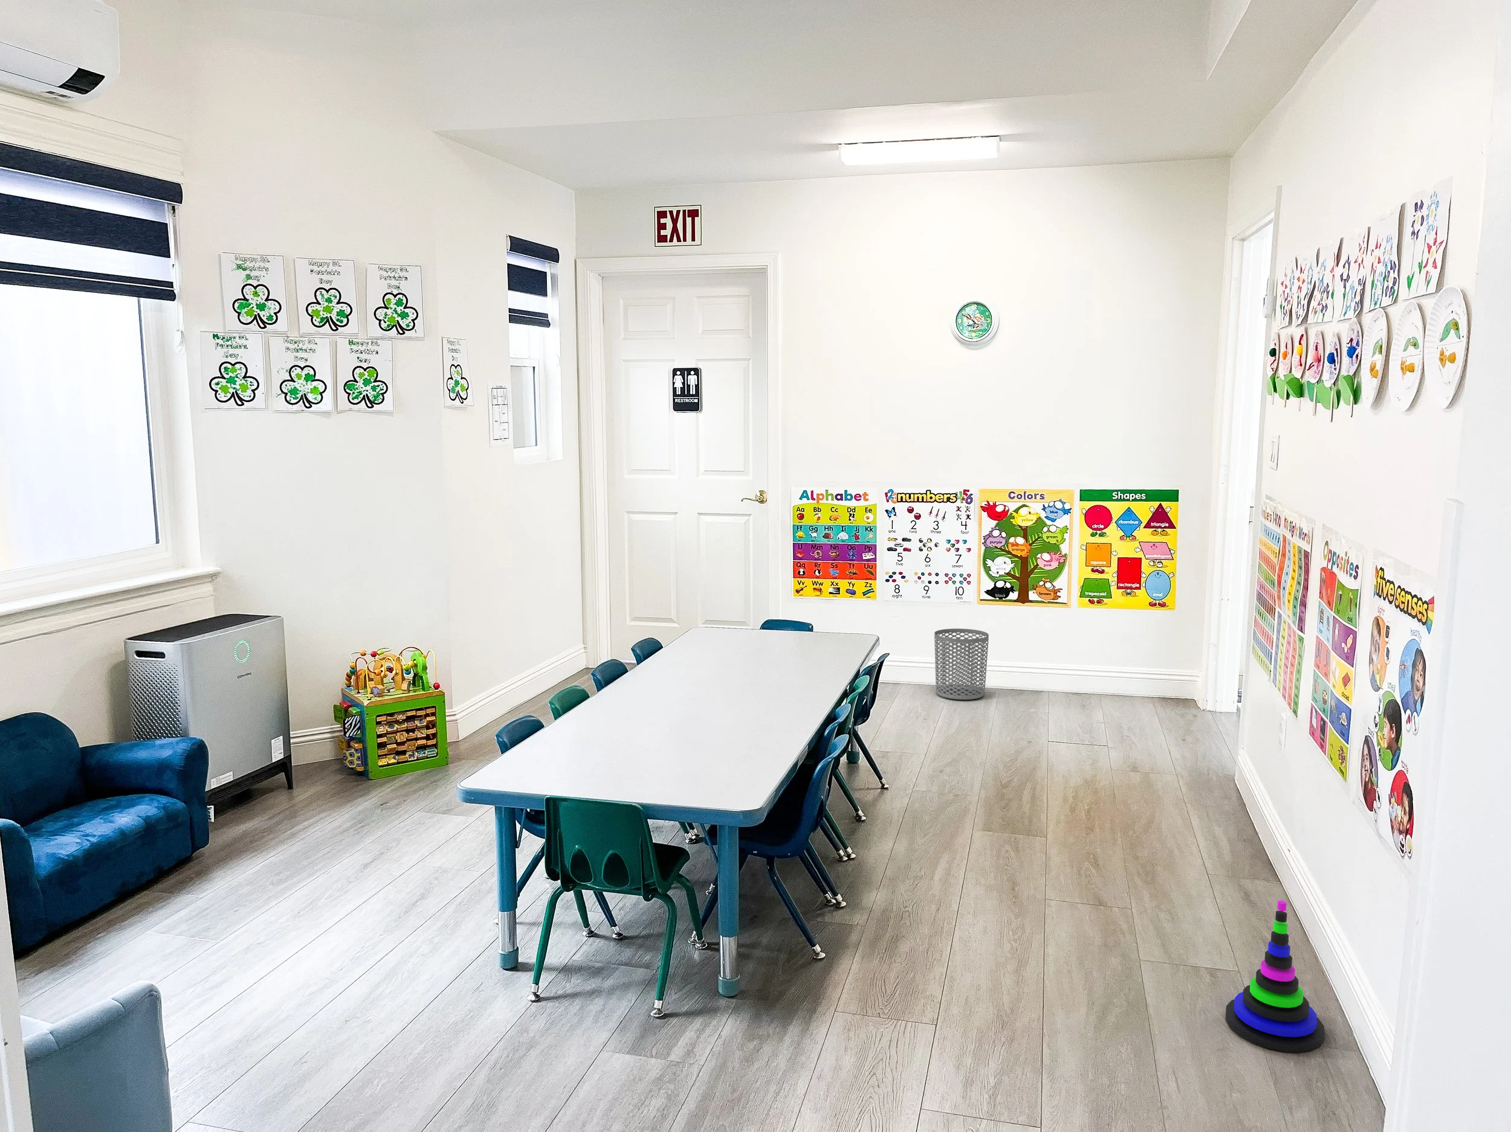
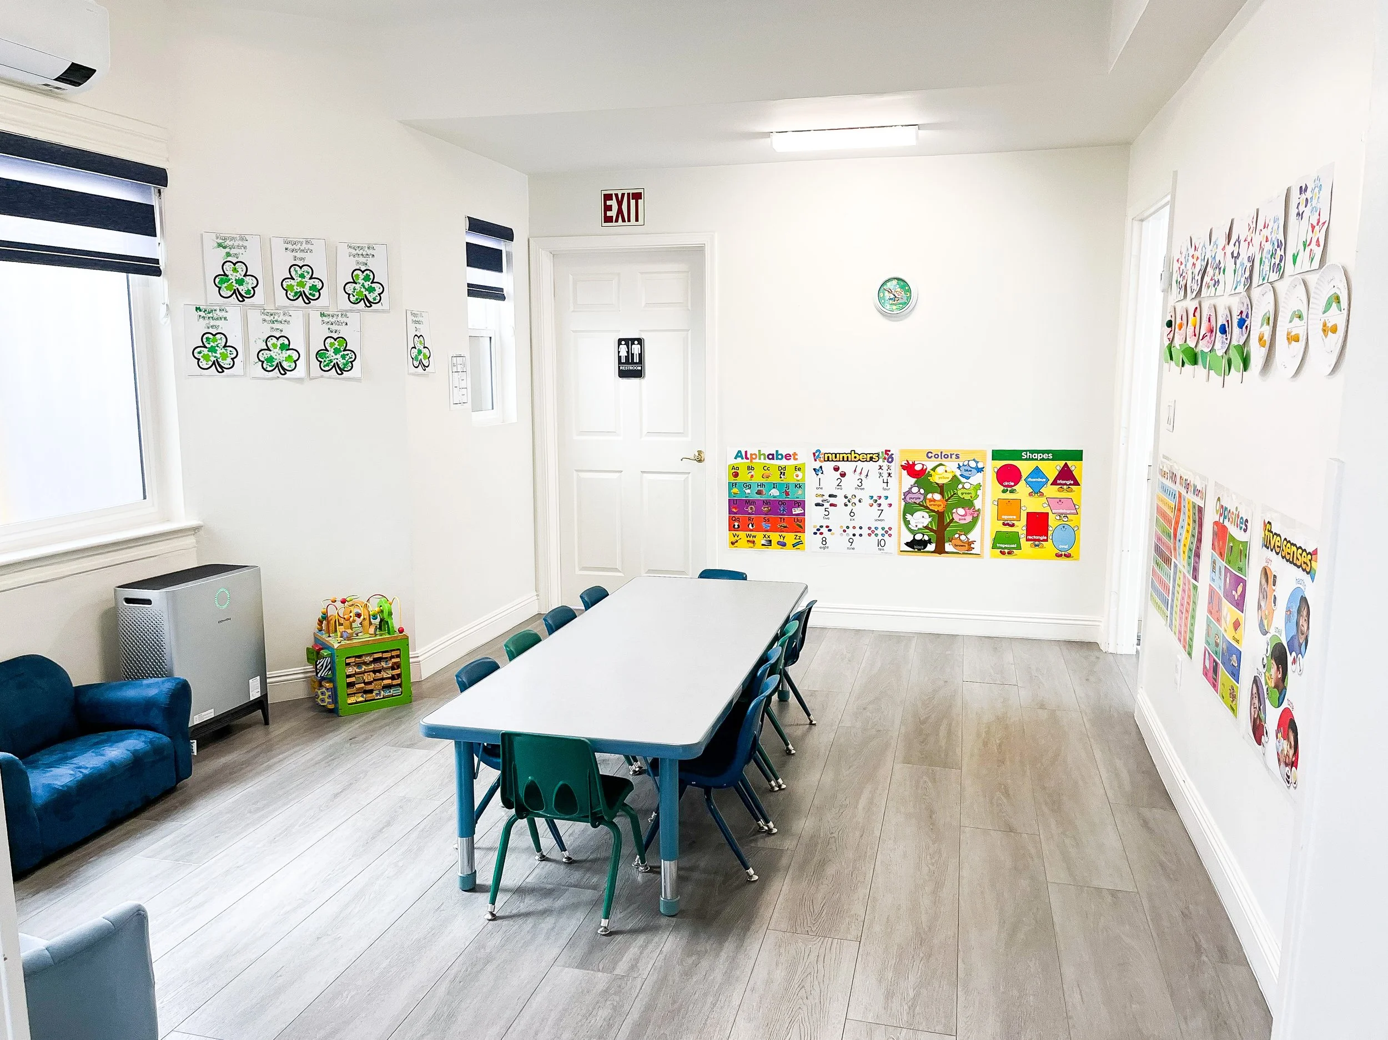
- waste bin [934,628,990,700]
- stacking toy [1225,900,1325,1052]
